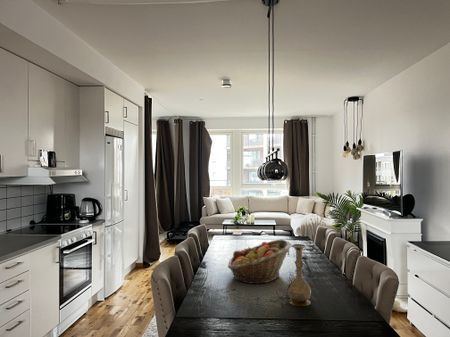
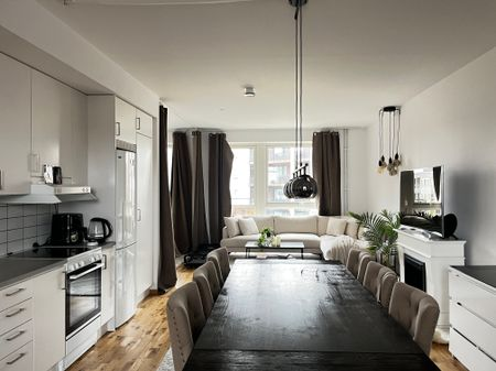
- vase [287,243,312,307]
- fruit basket [227,238,292,285]
